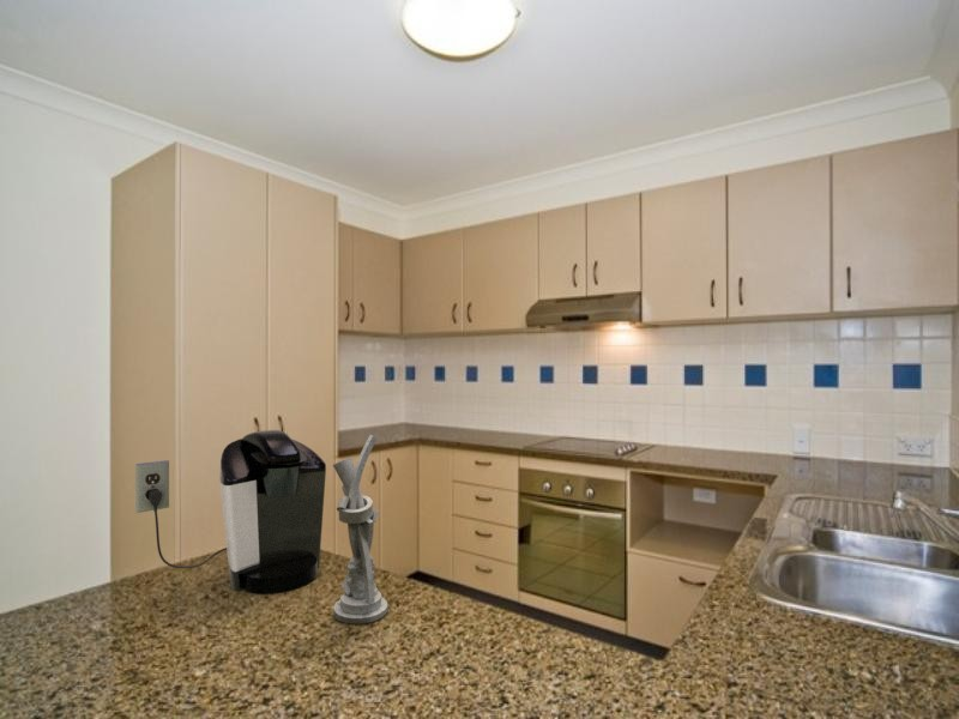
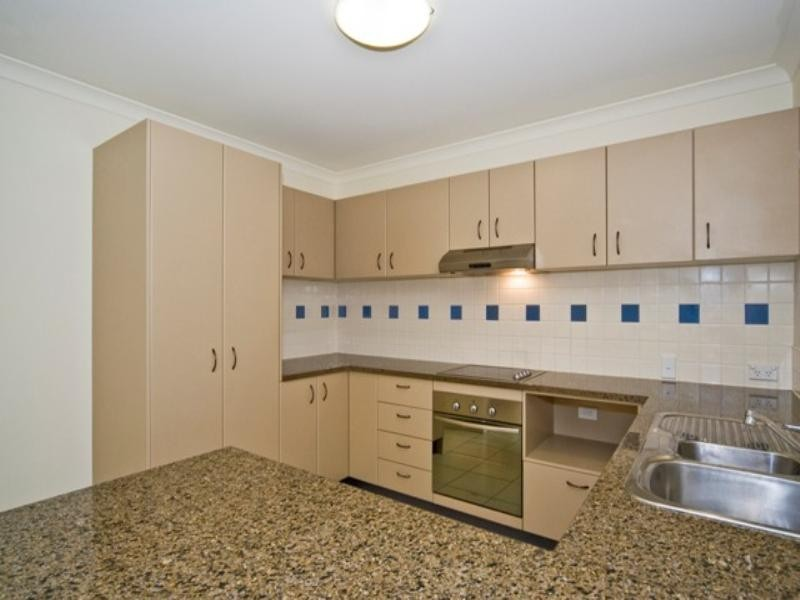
- coffee maker [134,429,327,594]
- utensil holder [332,434,388,626]
